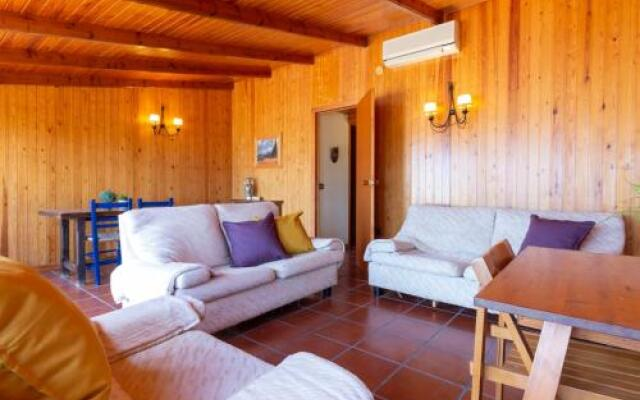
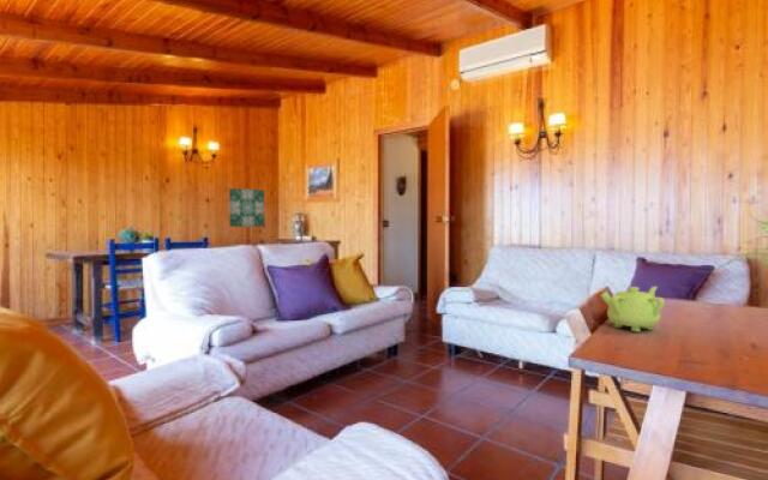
+ wall art [228,187,266,228]
+ teapot [599,286,666,334]
